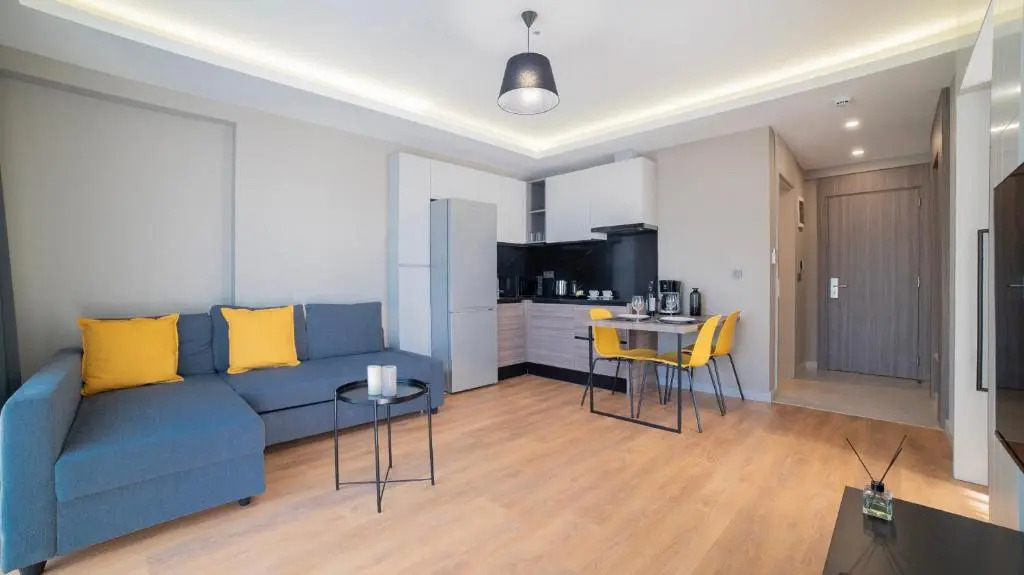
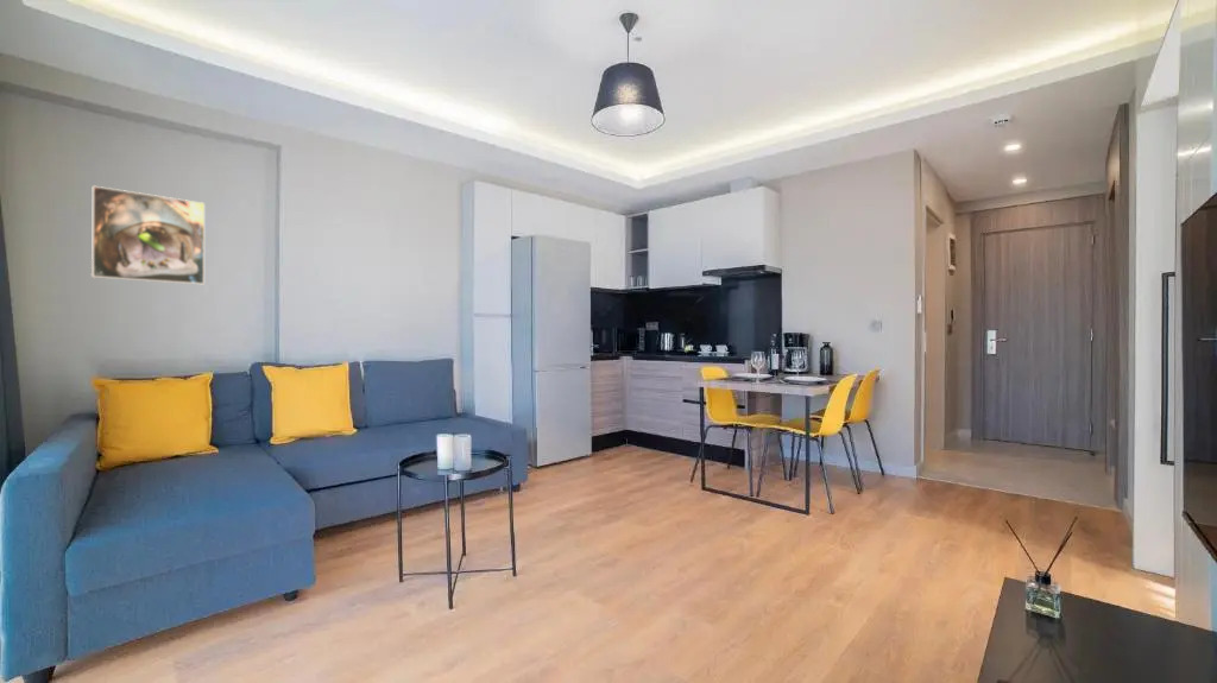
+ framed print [90,184,206,285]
